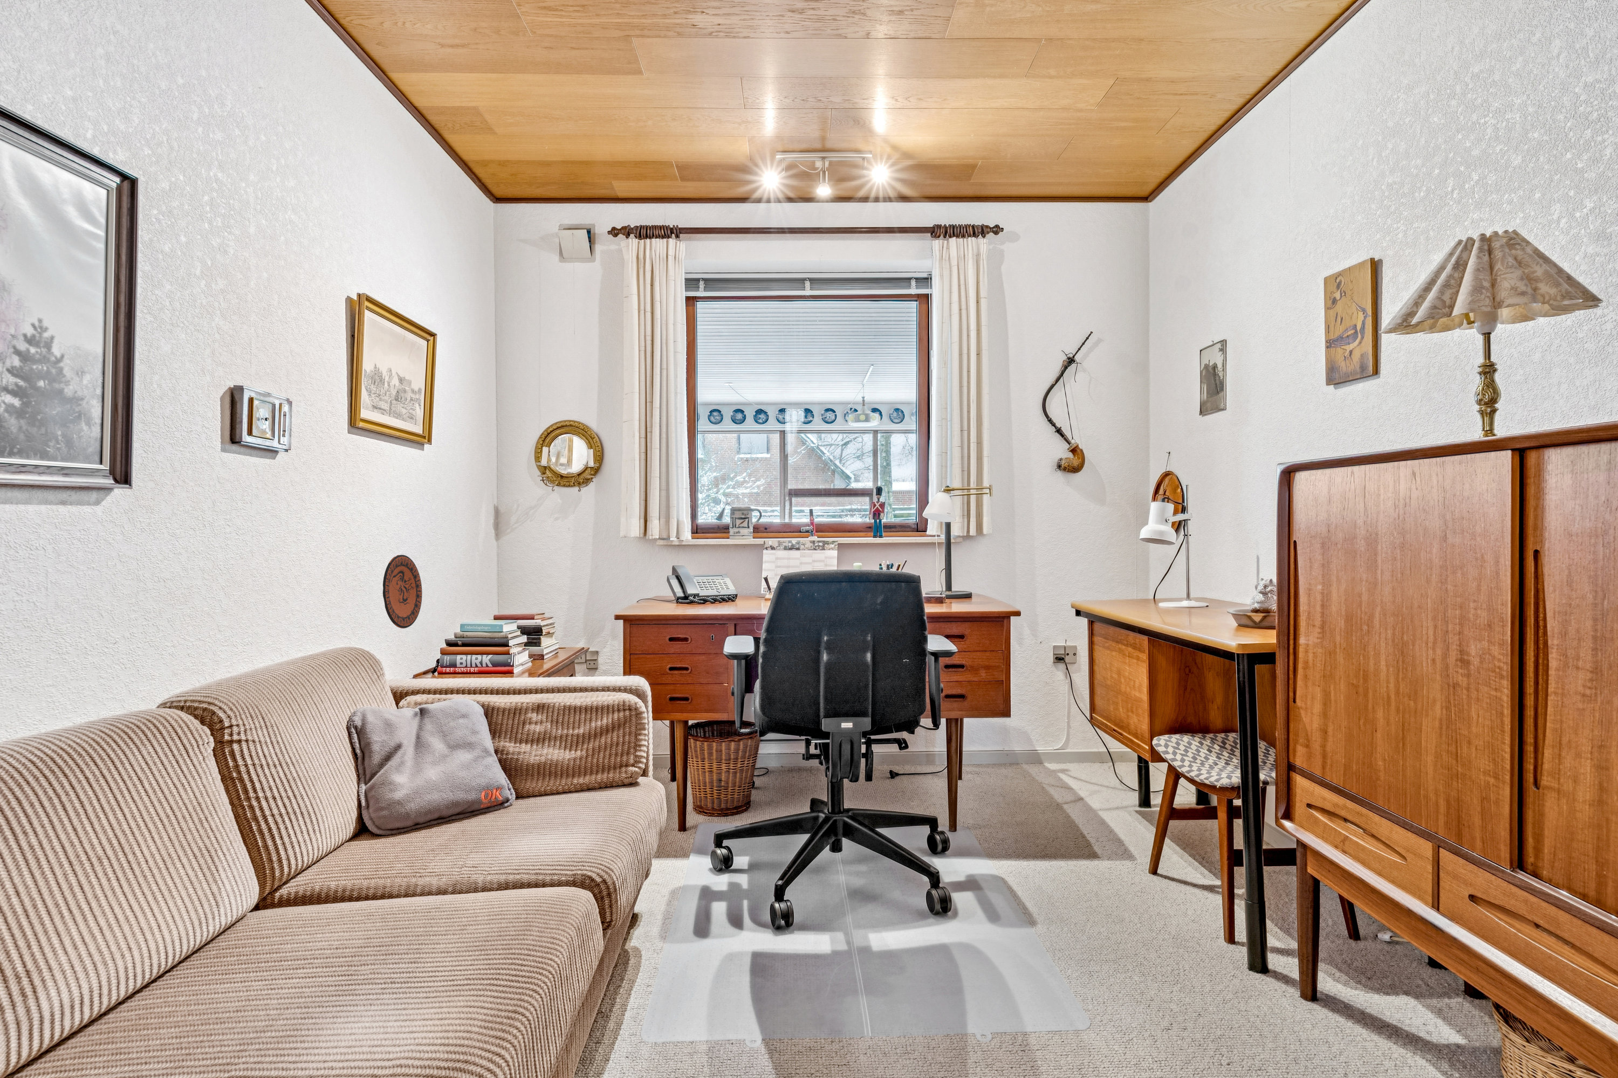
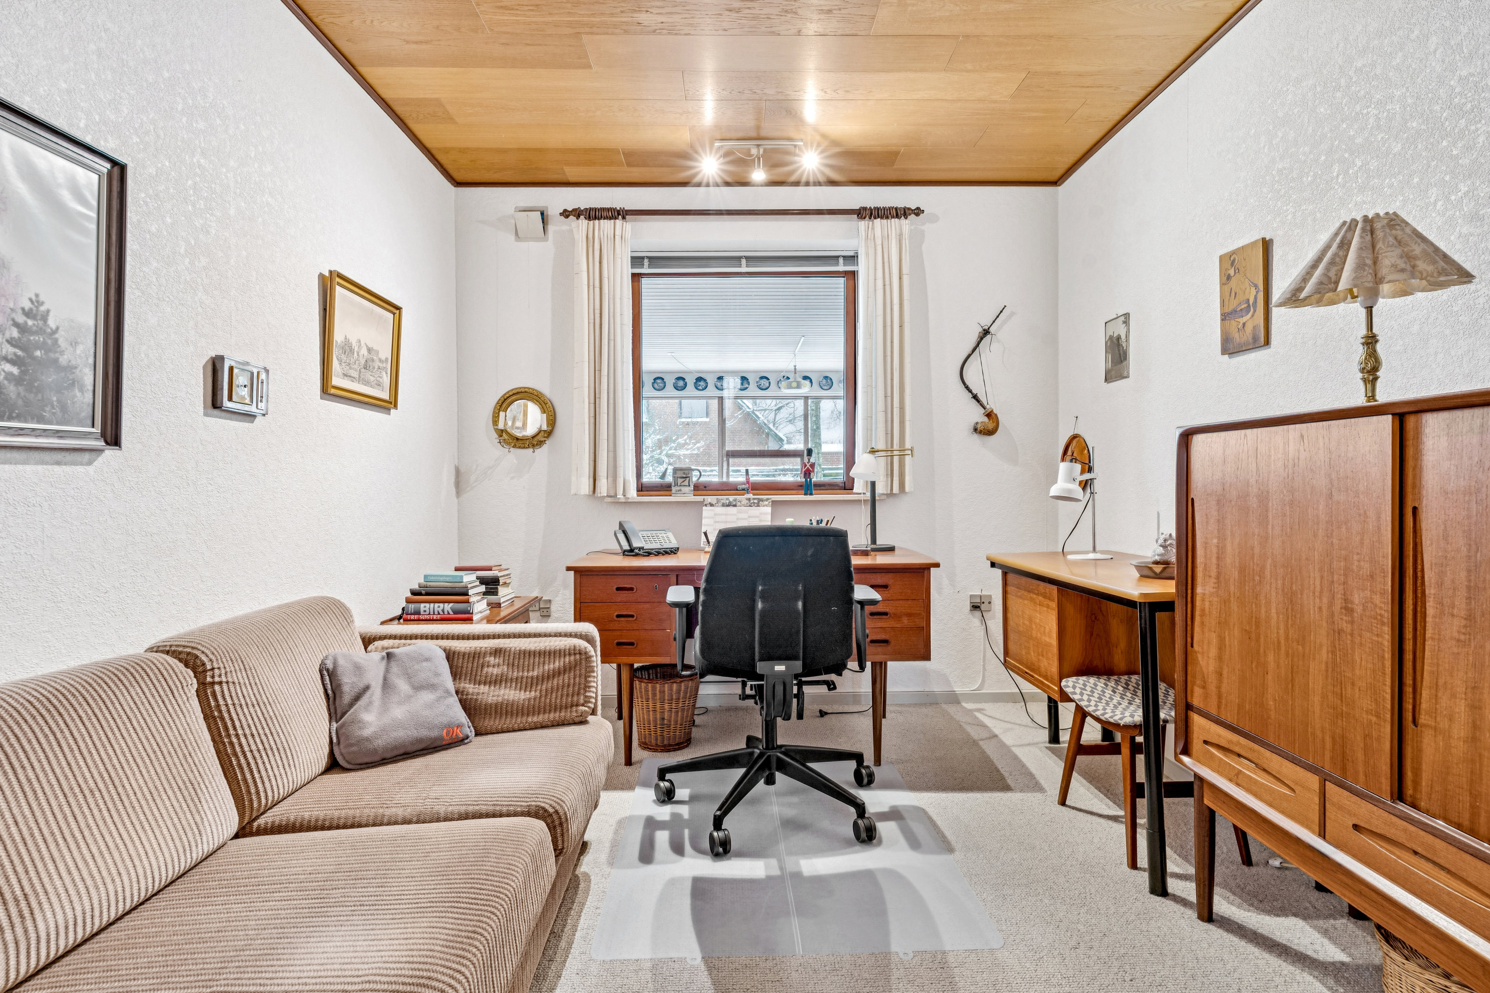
- decorative plate [383,555,423,629]
